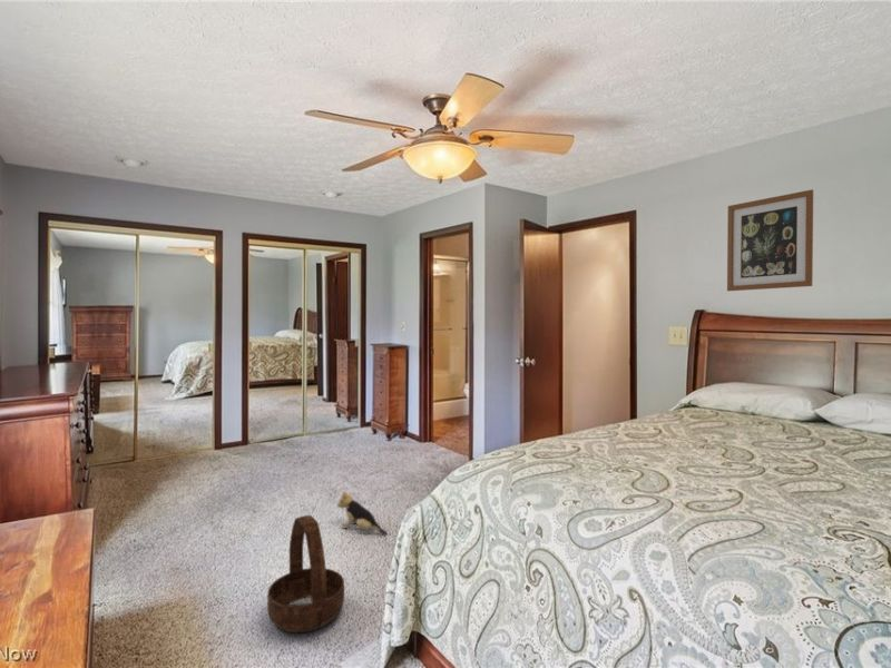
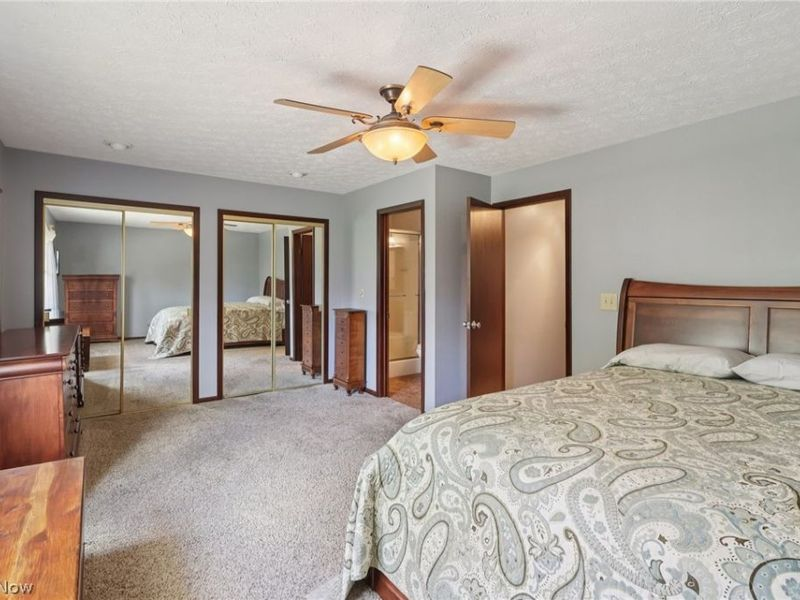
- plush toy [336,490,388,536]
- wall art [726,188,814,292]
- basket [266,514,345,633]
